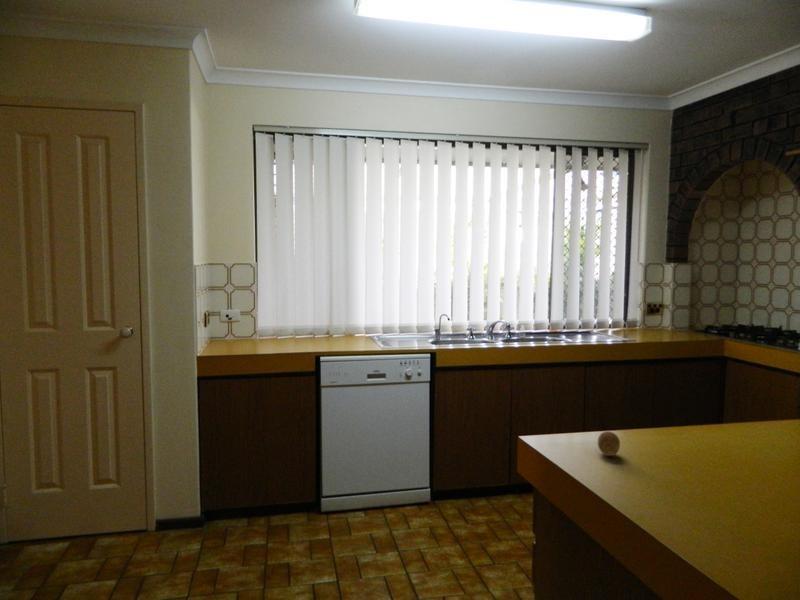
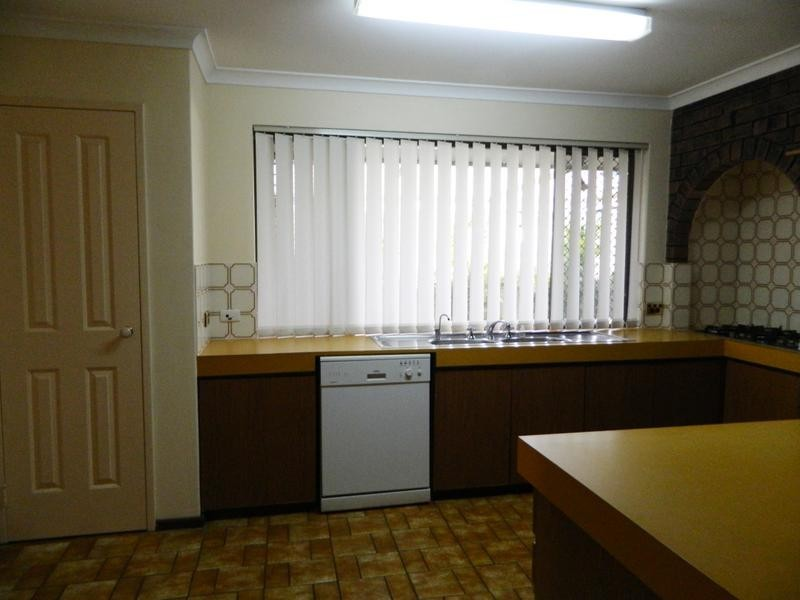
- fruit [597,430,621,457]
